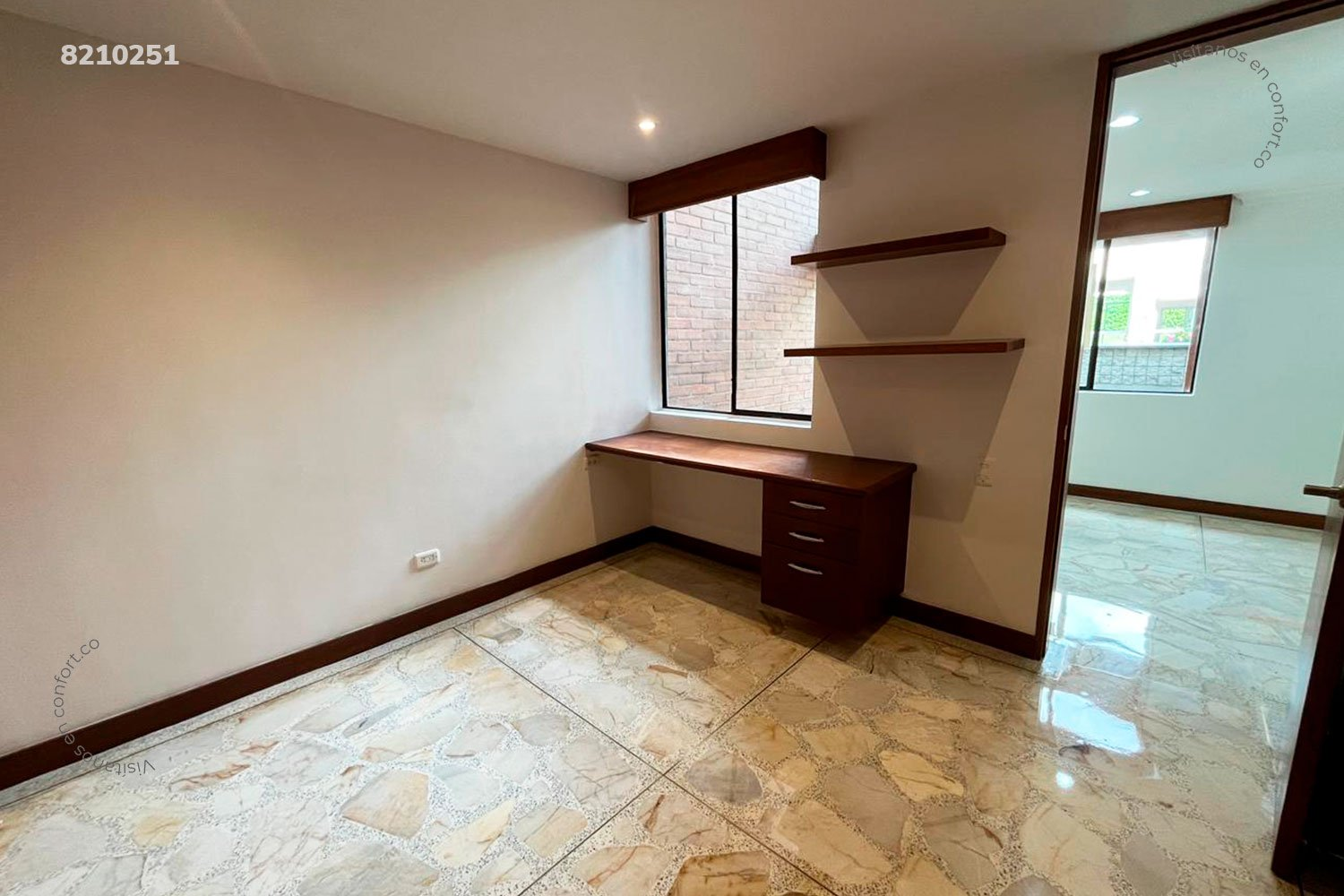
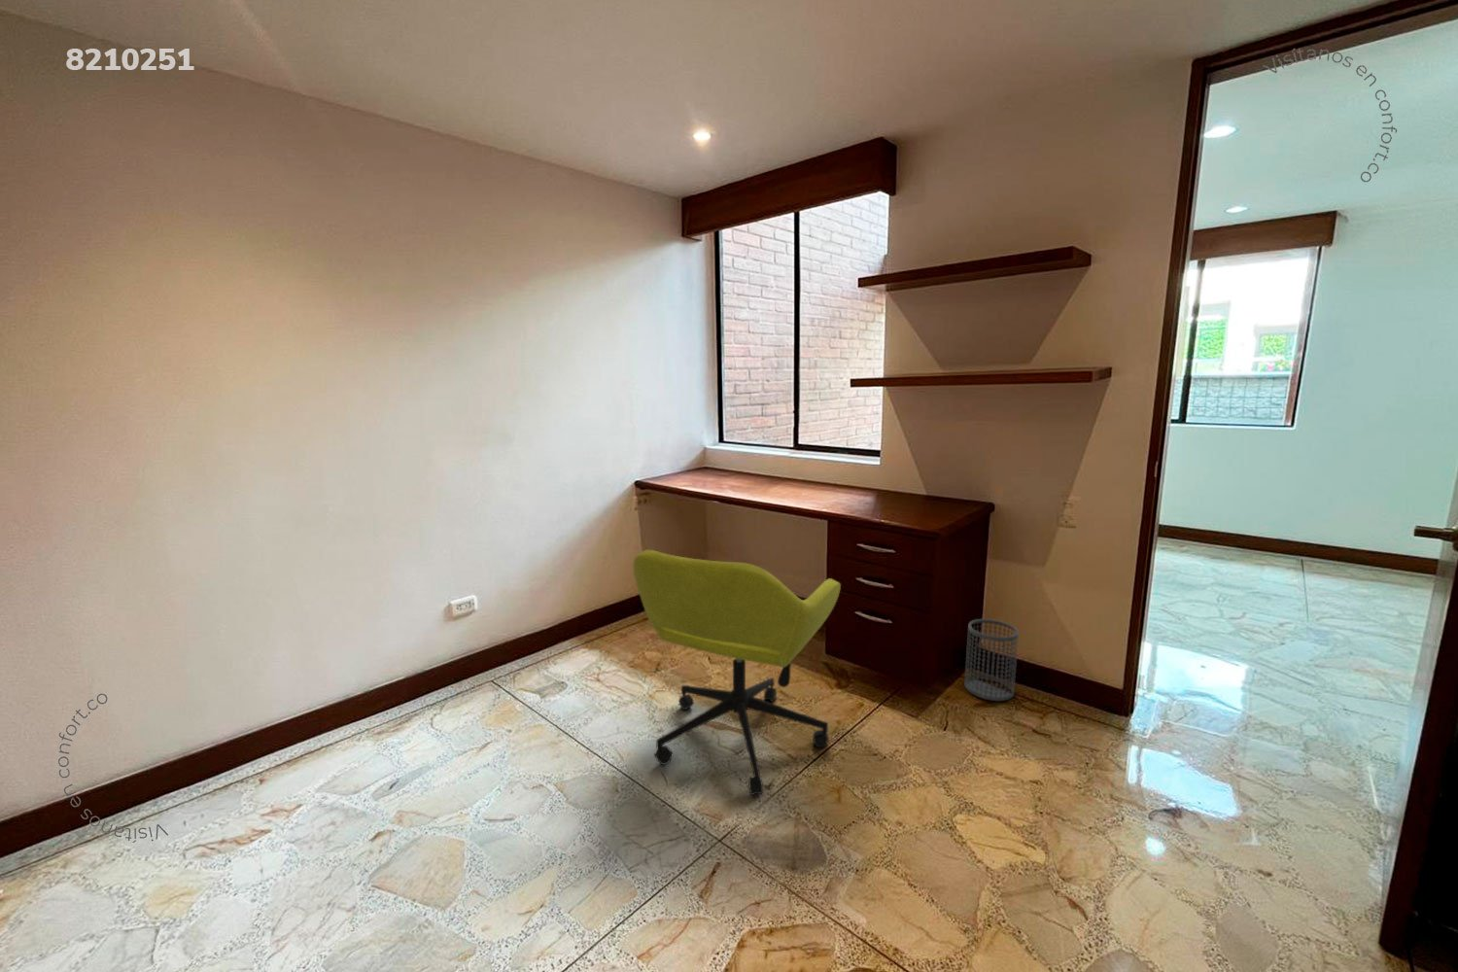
+ office chair [632,549,842,796]
+ wastebasket [963,618,1020,702]
